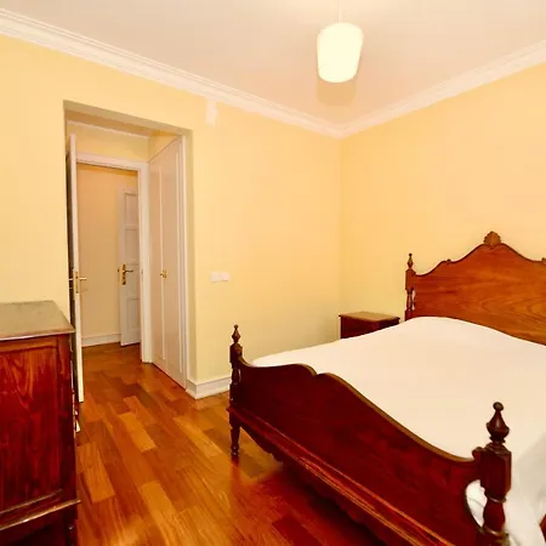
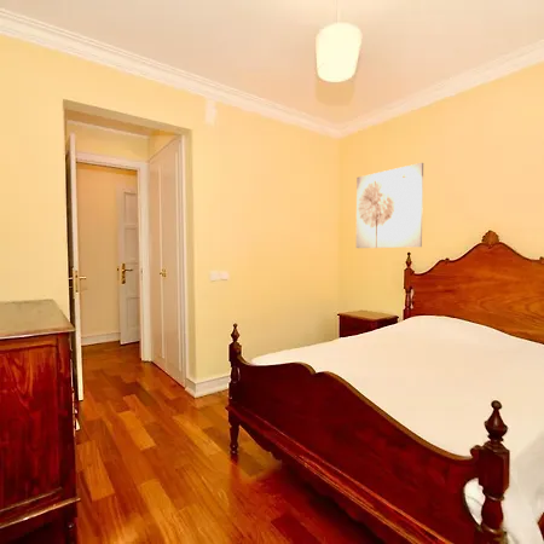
+ wall art [355,162,424,249]
